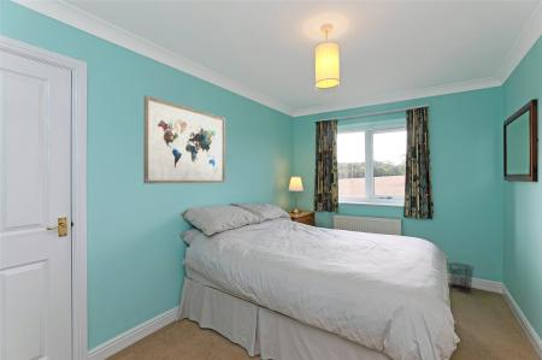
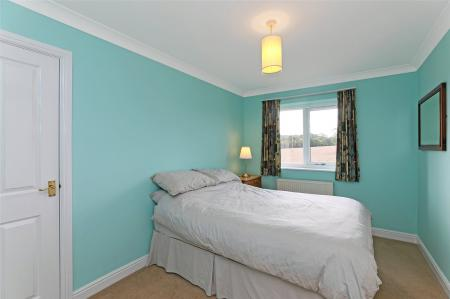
- wall art [142,94,226,184]
- waste bin [447,261,476,294]
